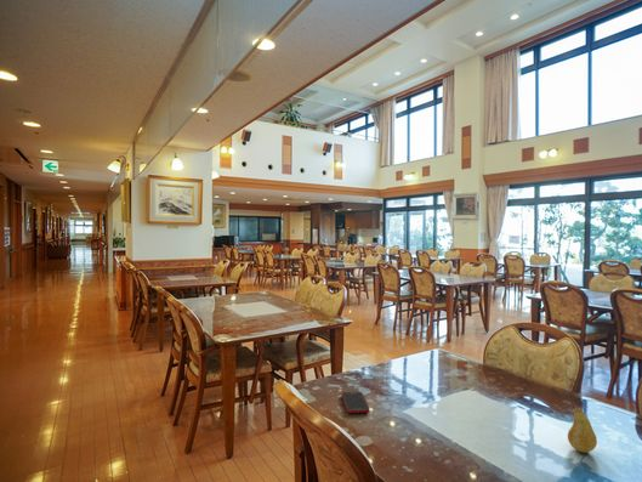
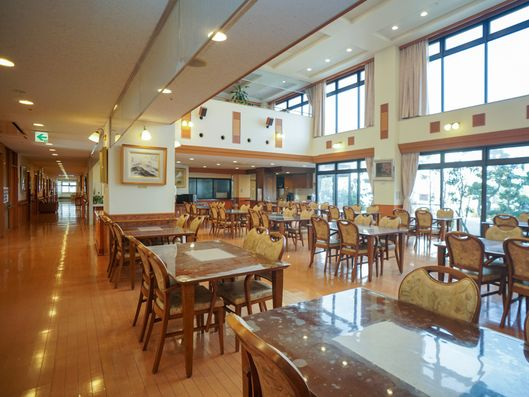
- cell phone [341,391,370,414]
- fruit [567,407,598,454]
